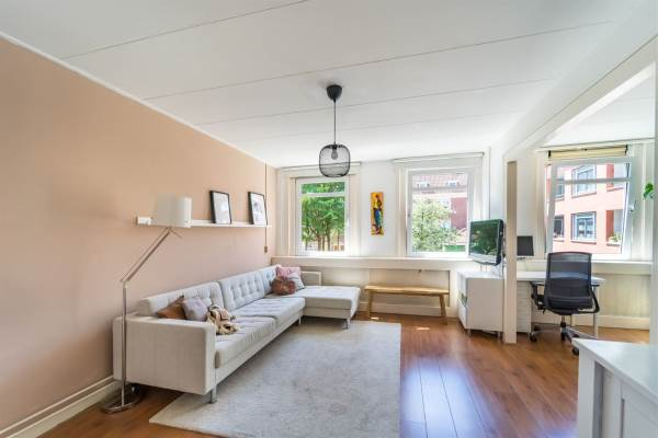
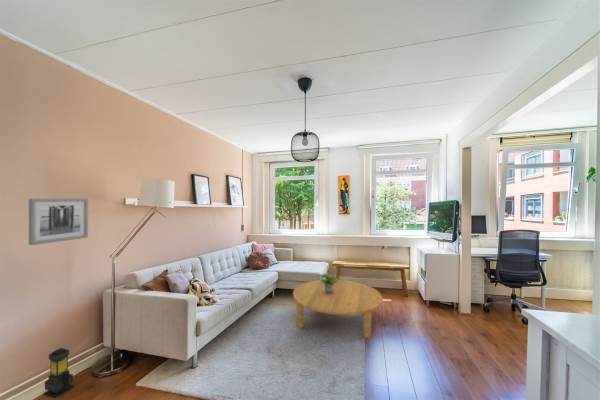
+ potted plant [318,273,339,293]
+ lantern [42,347,75,399]
+ wall art [28,198,89,246]
+ coffee table [292,279,384,339]
